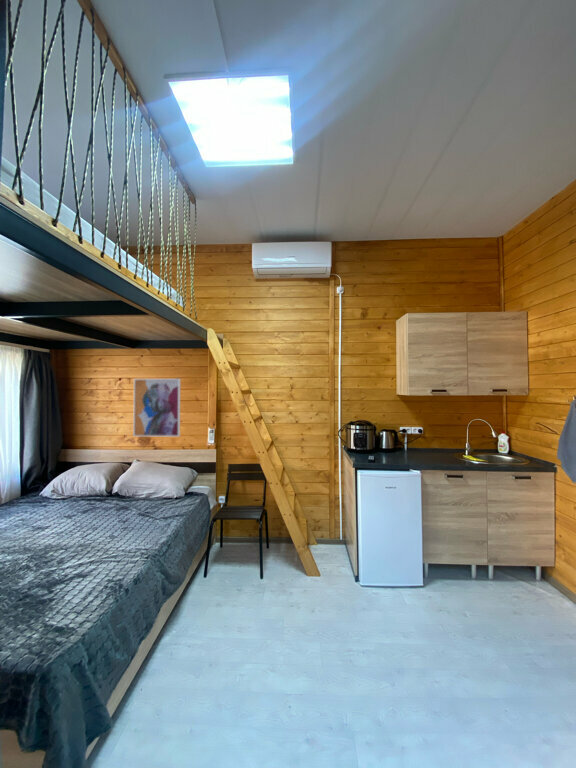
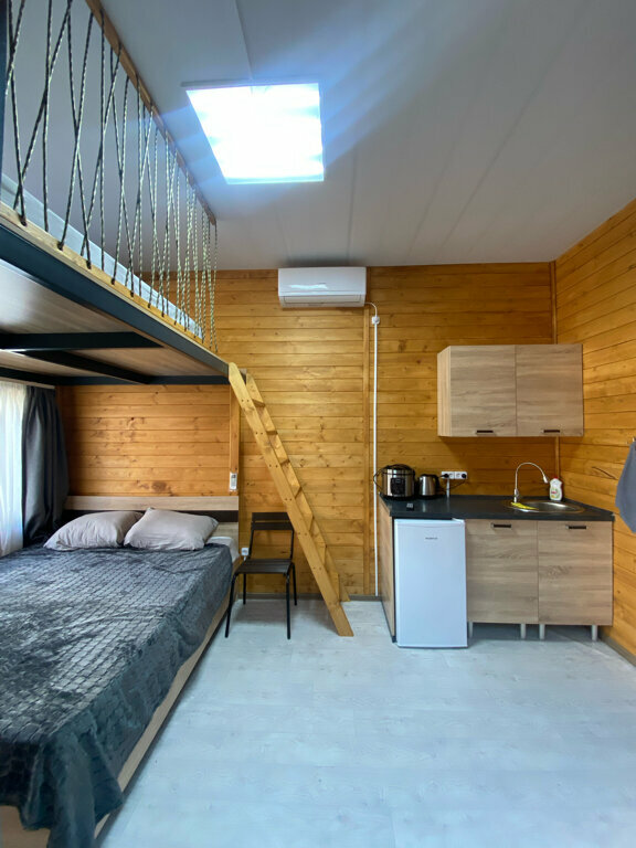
- wall art [132,378,181,438]
